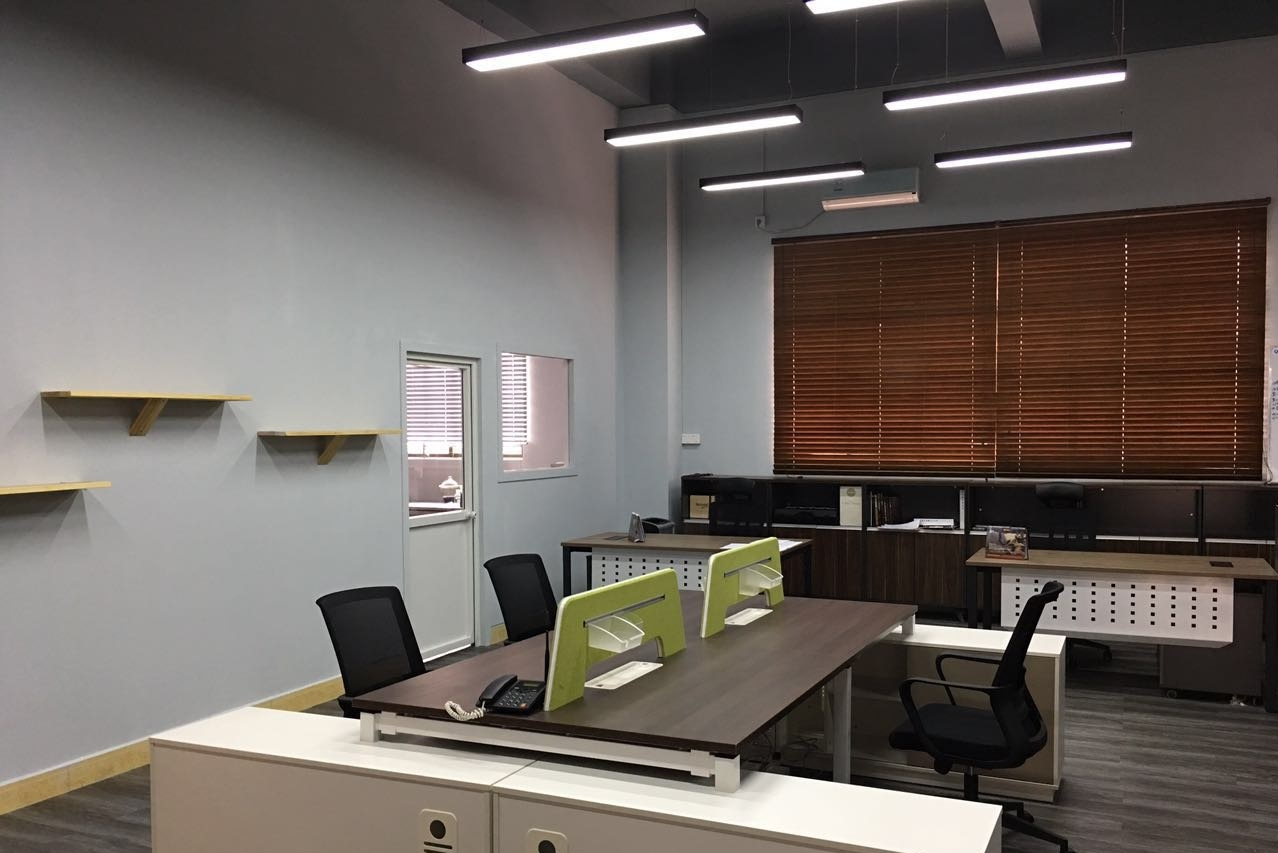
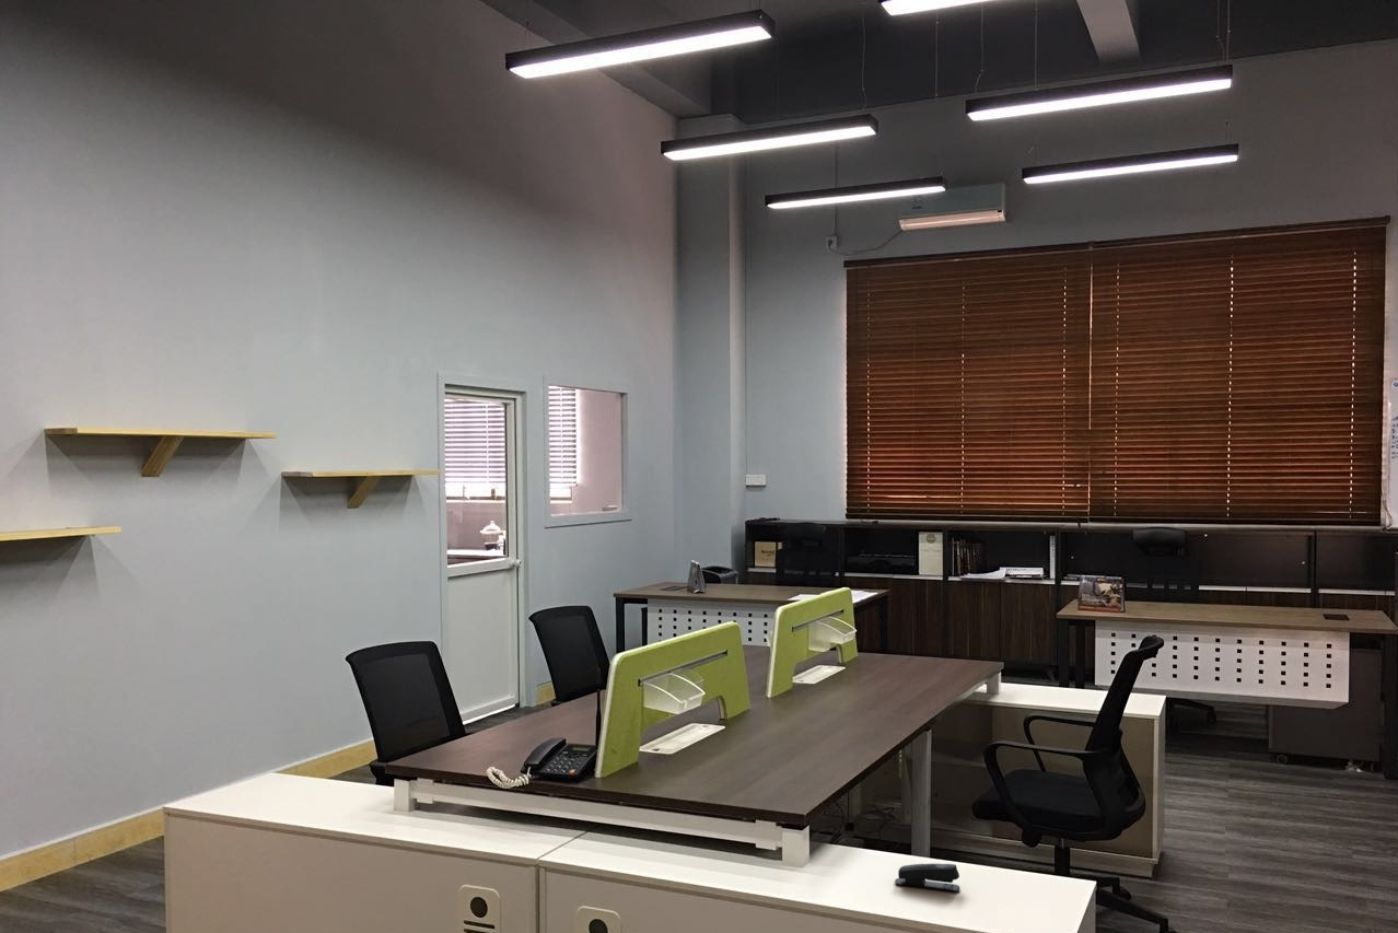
+ stapler [894,863,960,893]
